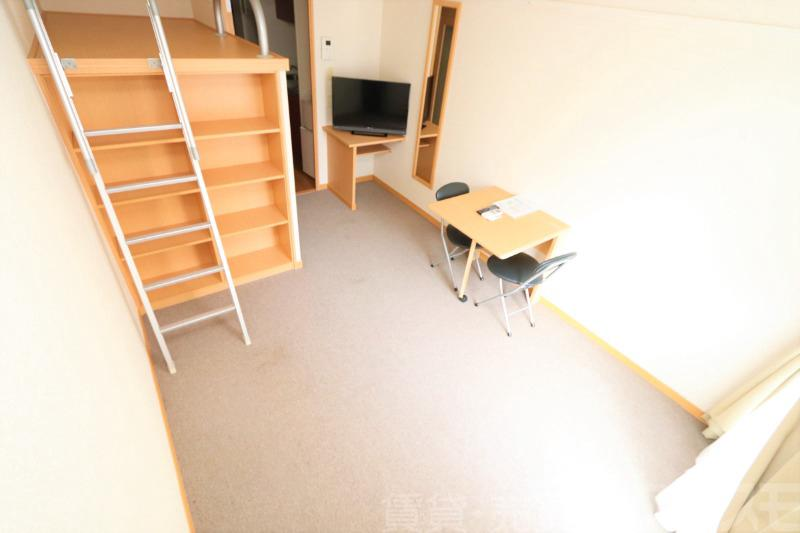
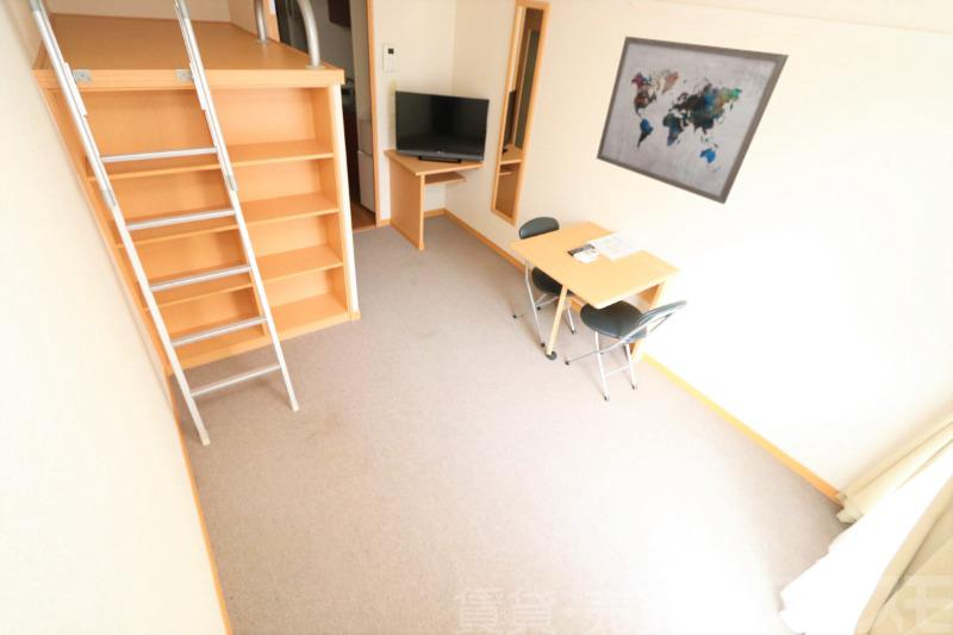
+ wall art [596,35,790,205]
